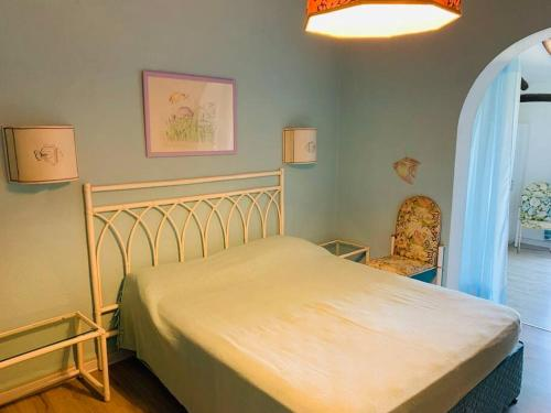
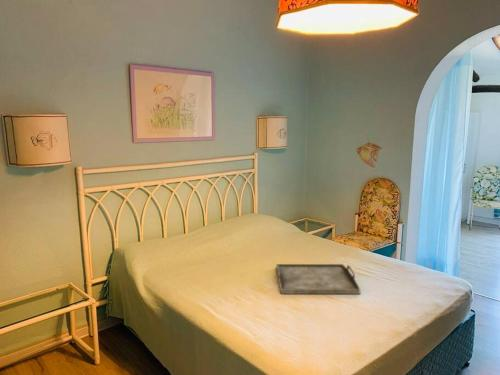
+ serving tray [275,263,361,295]
